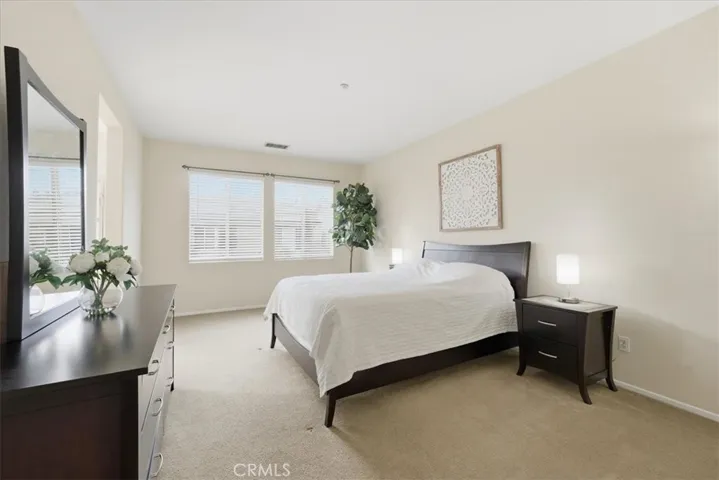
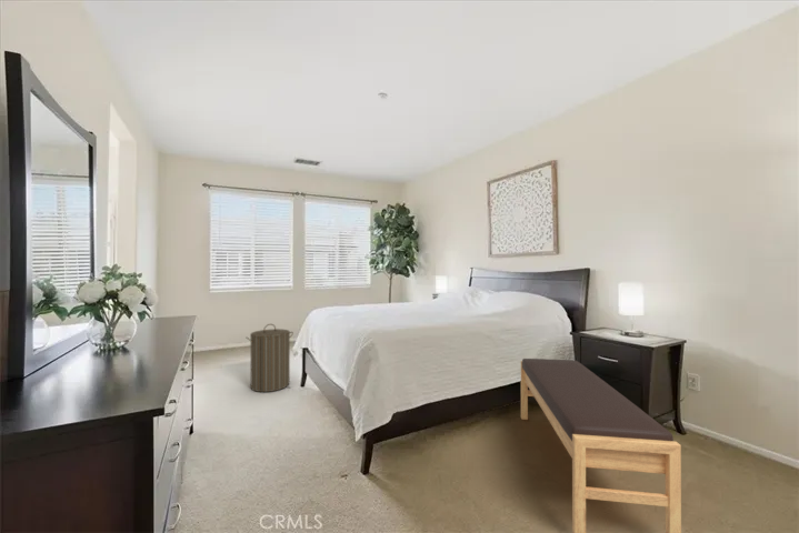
+ bench [520,358,682,533]
+ laundry hamper [246,323,294,393]
